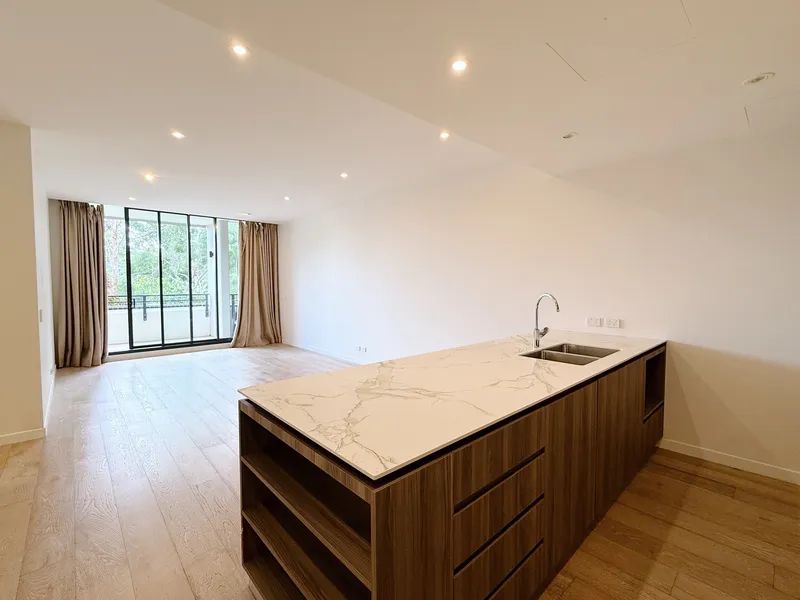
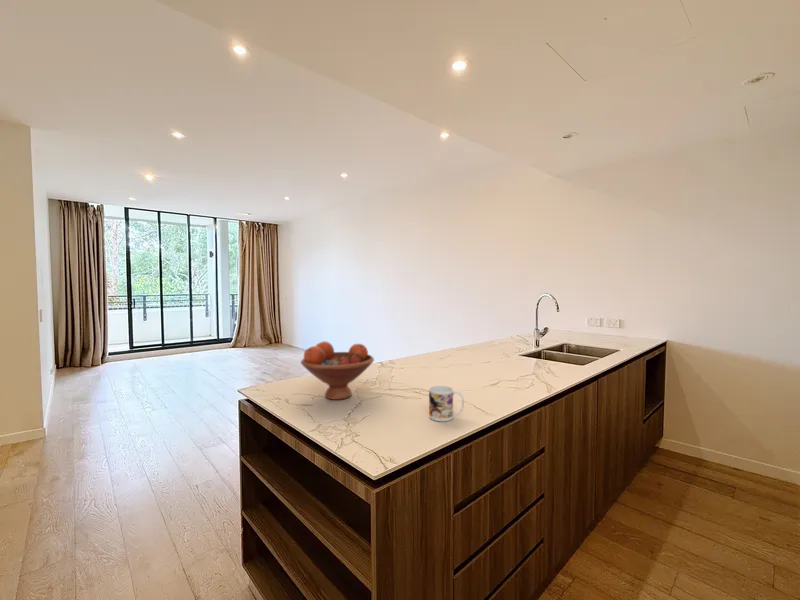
+ mug [428,385,465,422]
+ fruit bowl [300,340,375,401]
